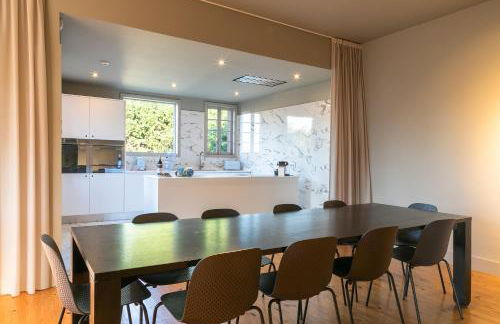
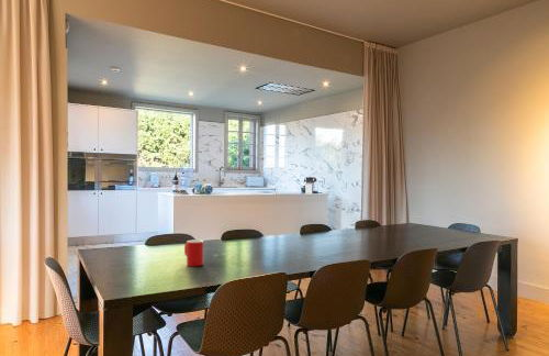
+ cup [183,238,204,267]
